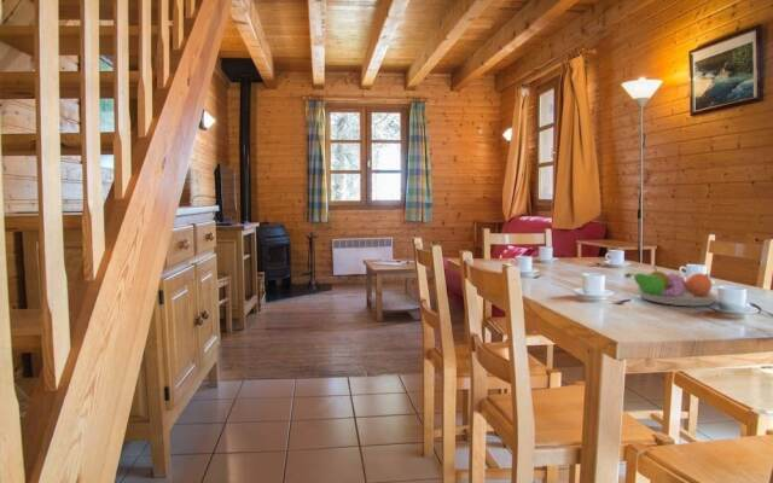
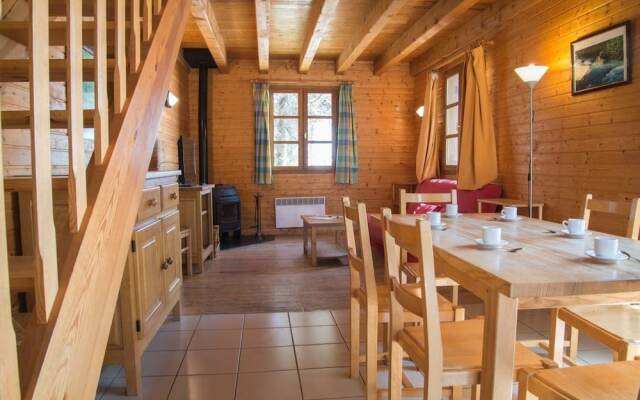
- fruit bowl [623,264,720,307]
